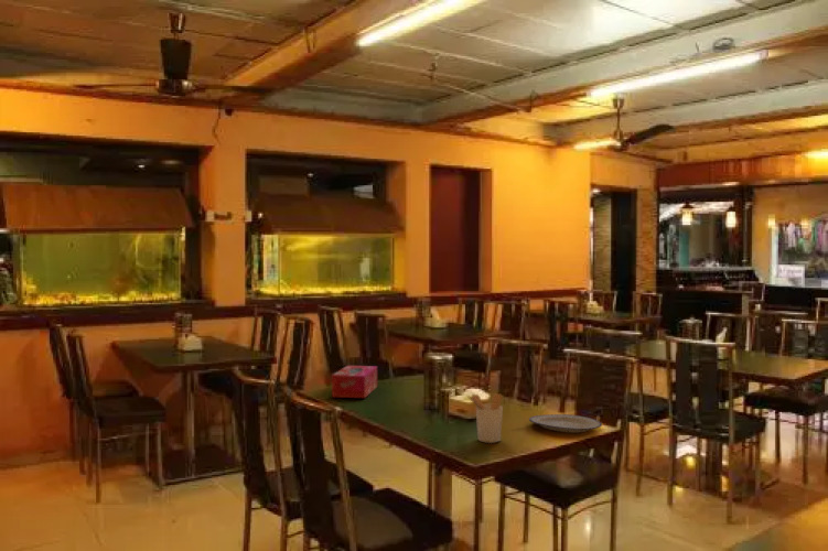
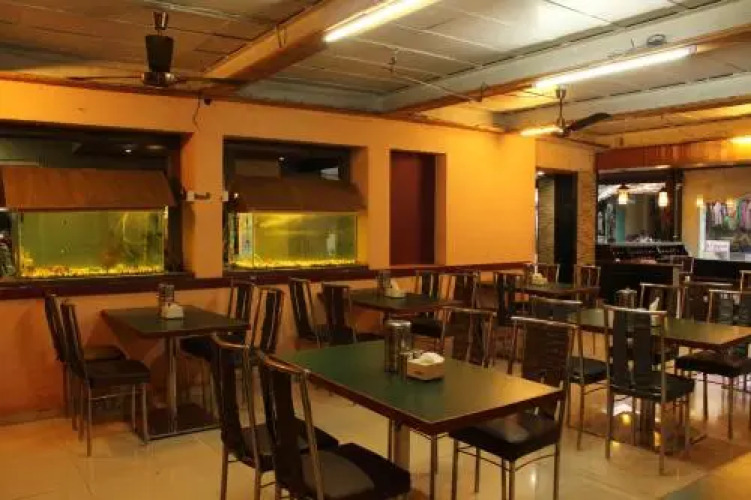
- utensil holder [465,392,504,444]
- tissue box [331,365,378,399]
- plate [528,413,603,434]
